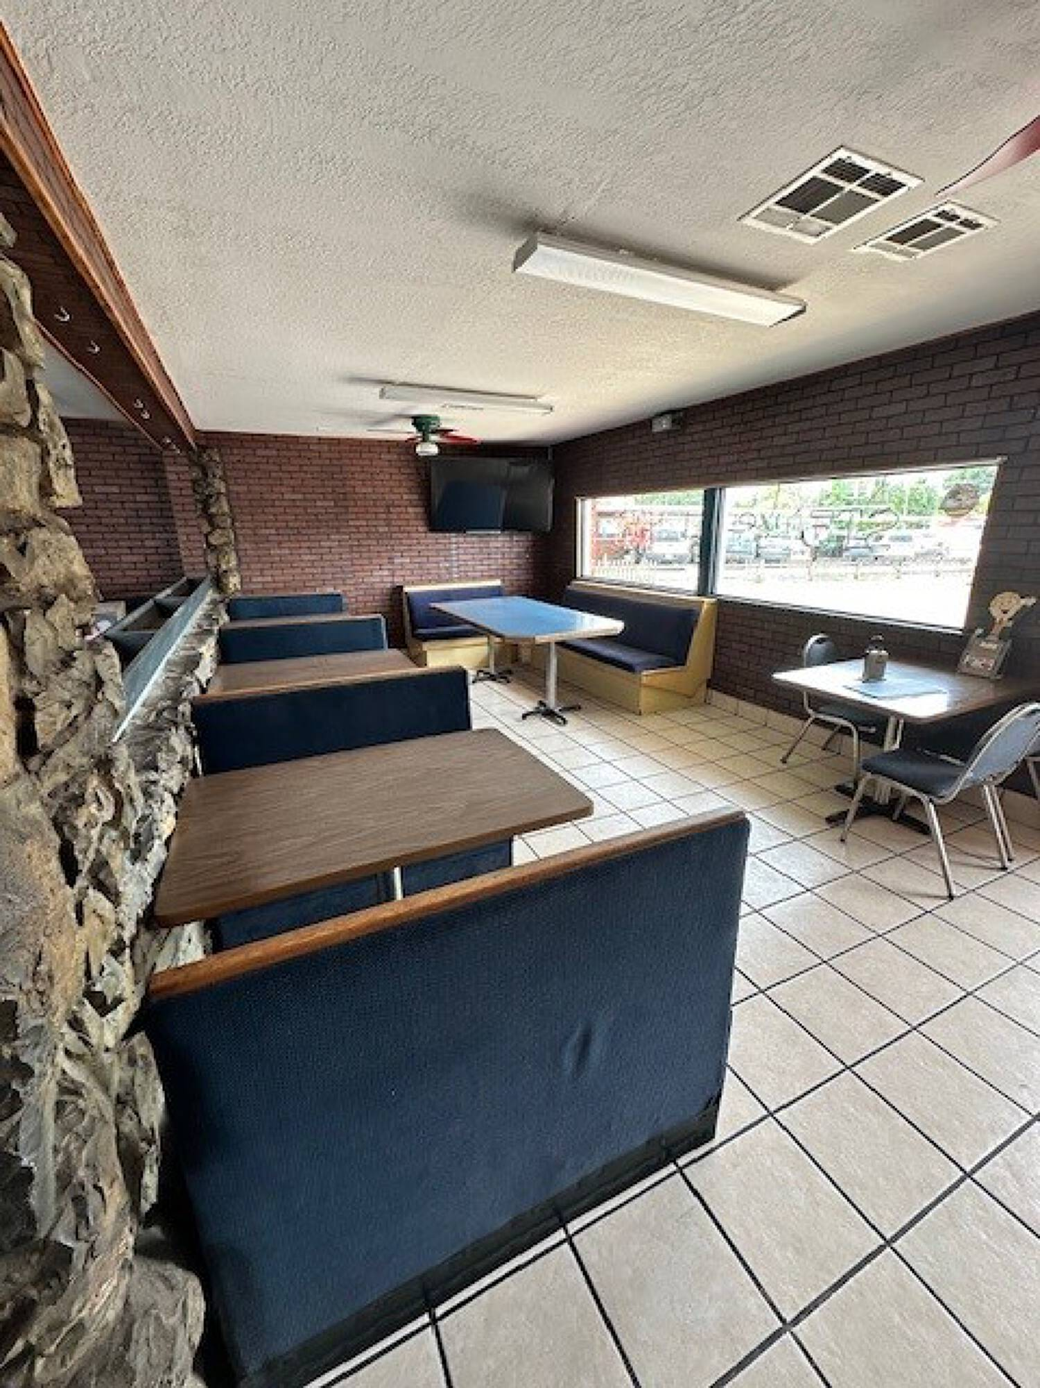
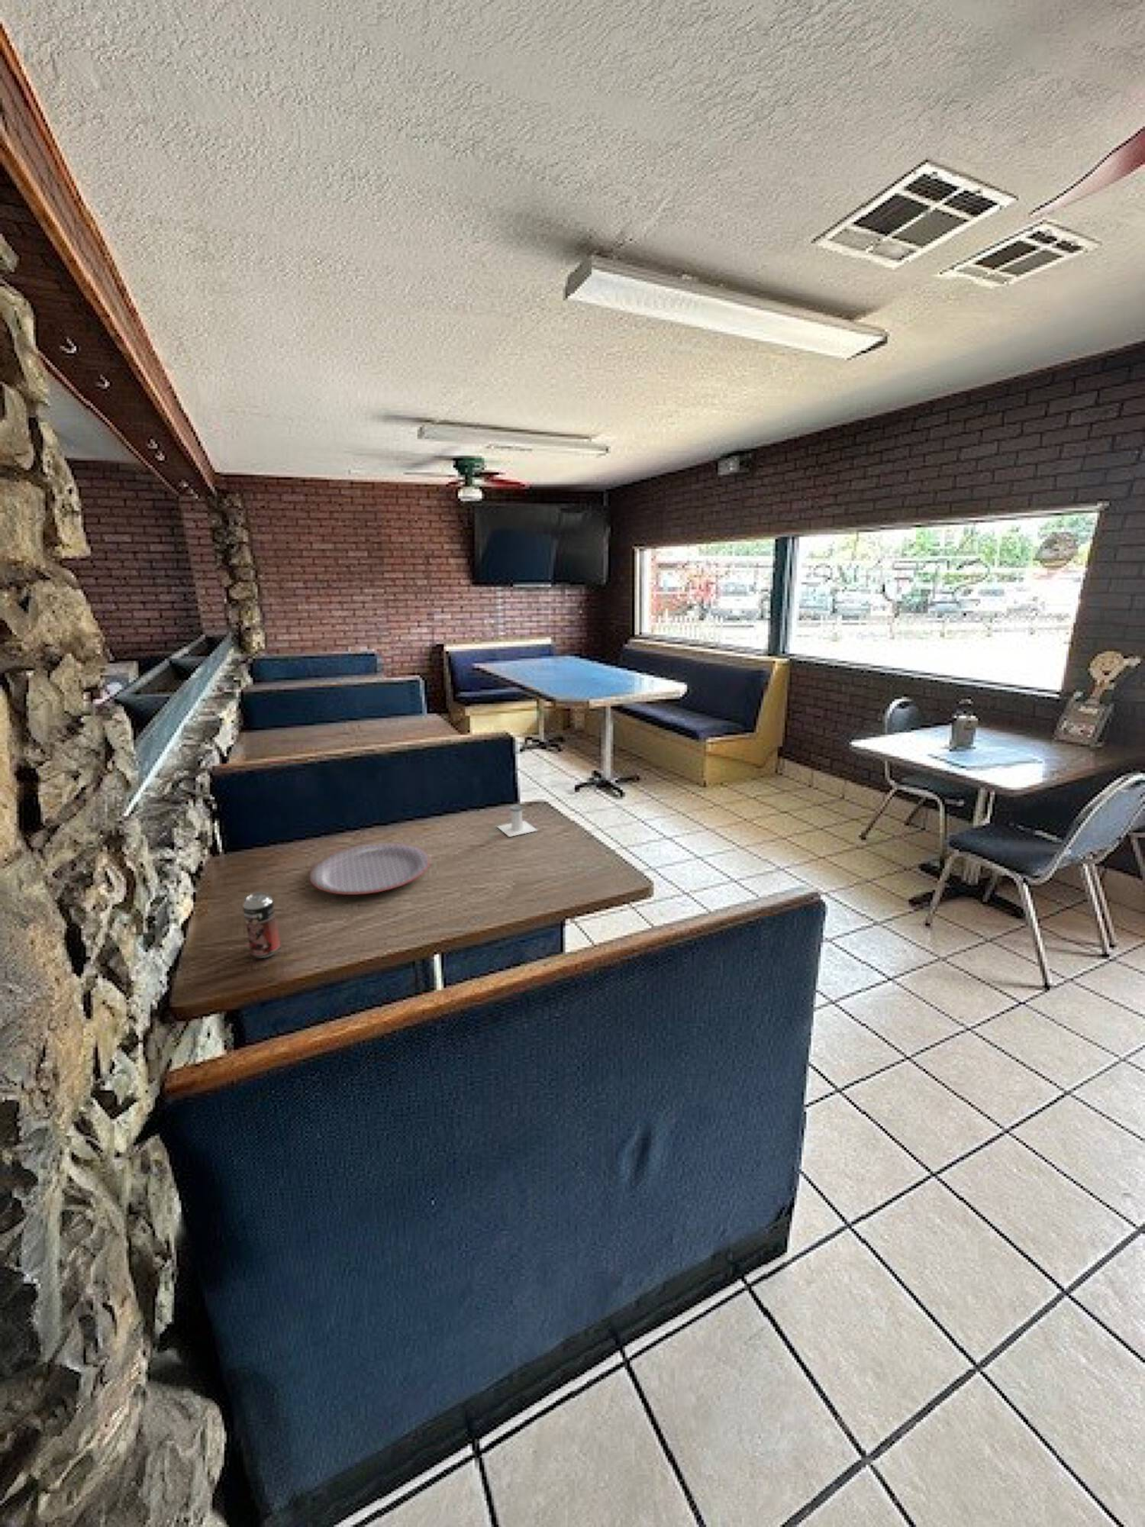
+ salt shaker [497,804,539,838]
+ plate [308,842,432,896]
+ beverage can [242,891,281,959]
